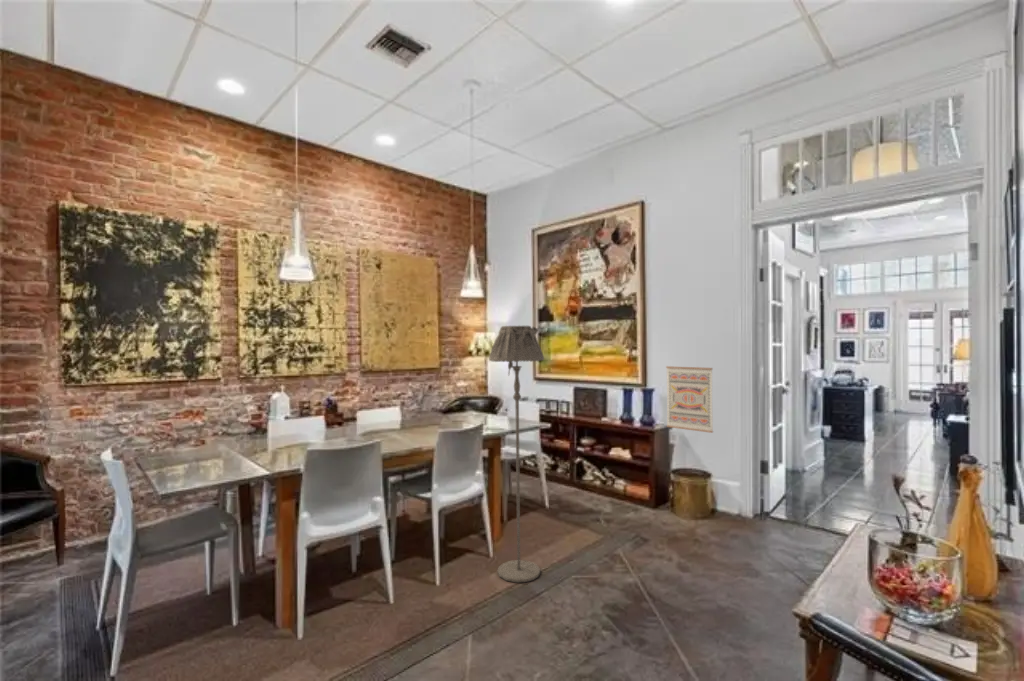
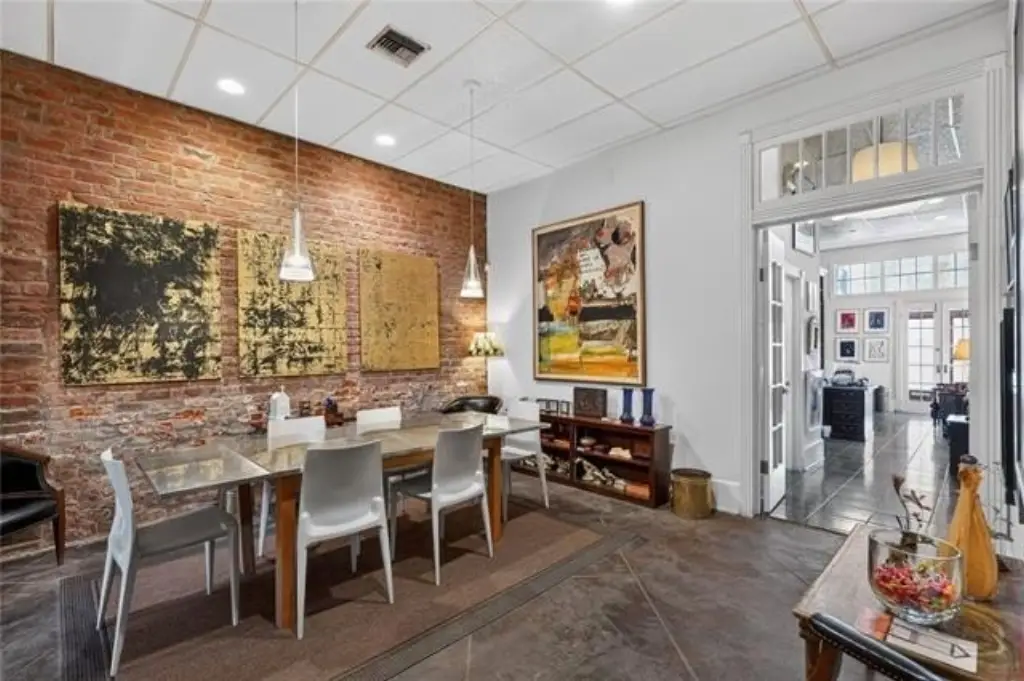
- wall art [665,365,714,434]
- floor lamp [488,324,545,583]
